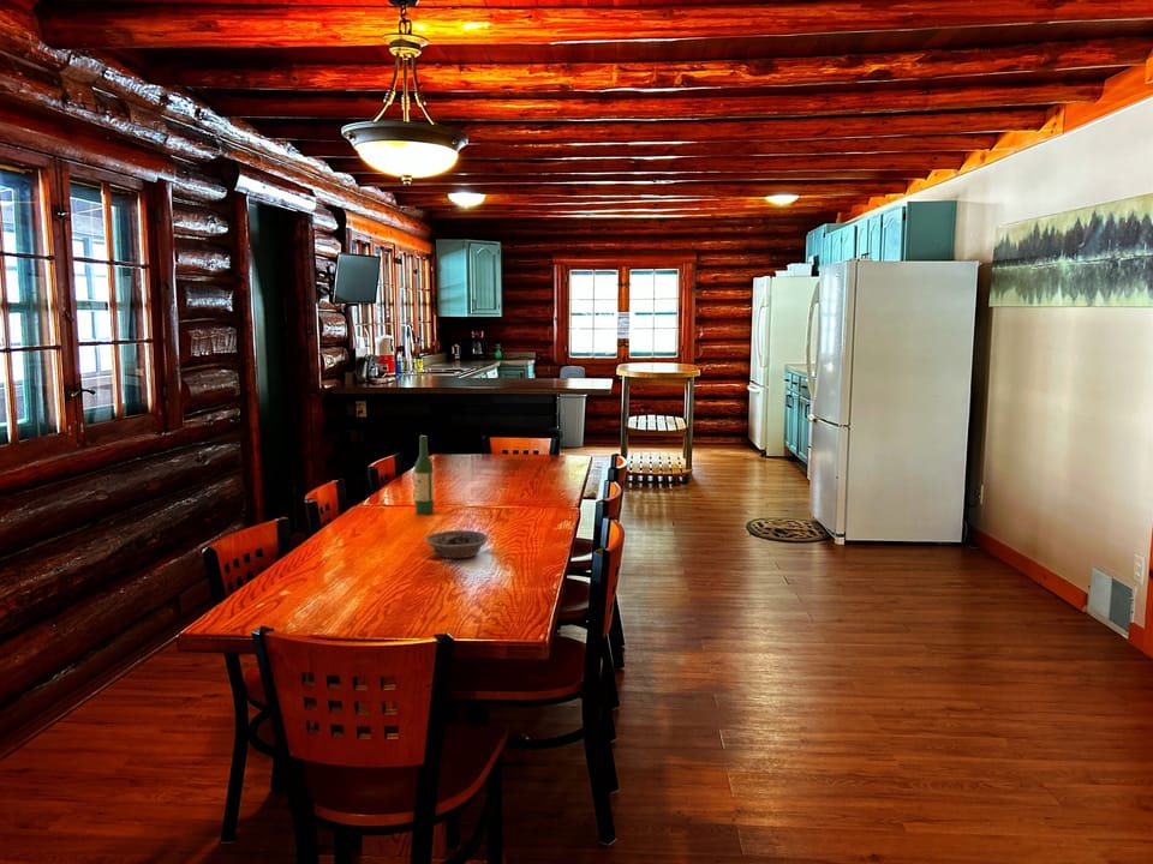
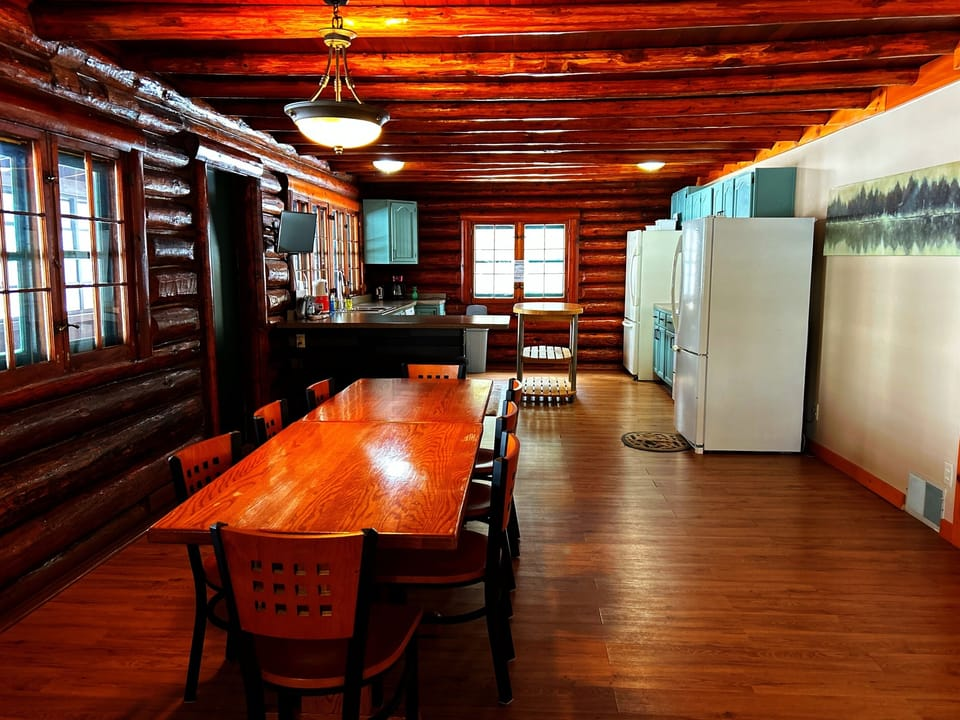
- bowl [424,529,490,559]
- wine bottle [413,434,435,516]
